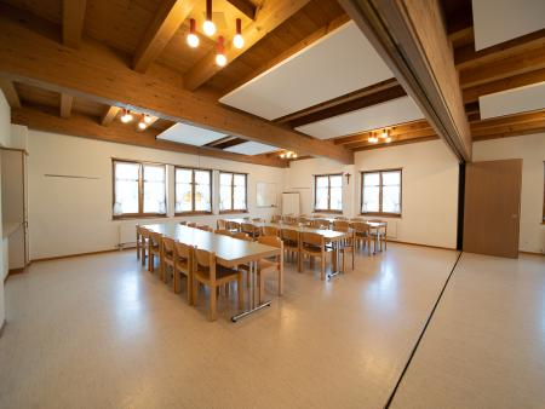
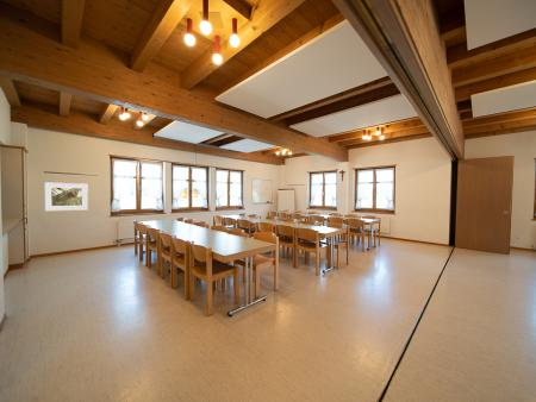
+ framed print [44,181,89,212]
